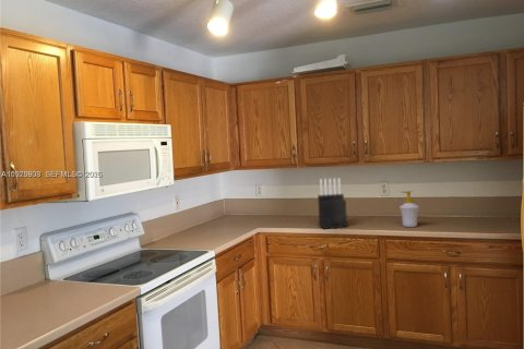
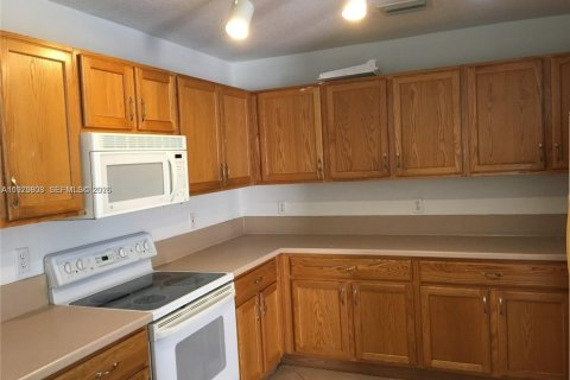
- knife block [317,177,348,230]
- soap bottle [398,190,420,228]
